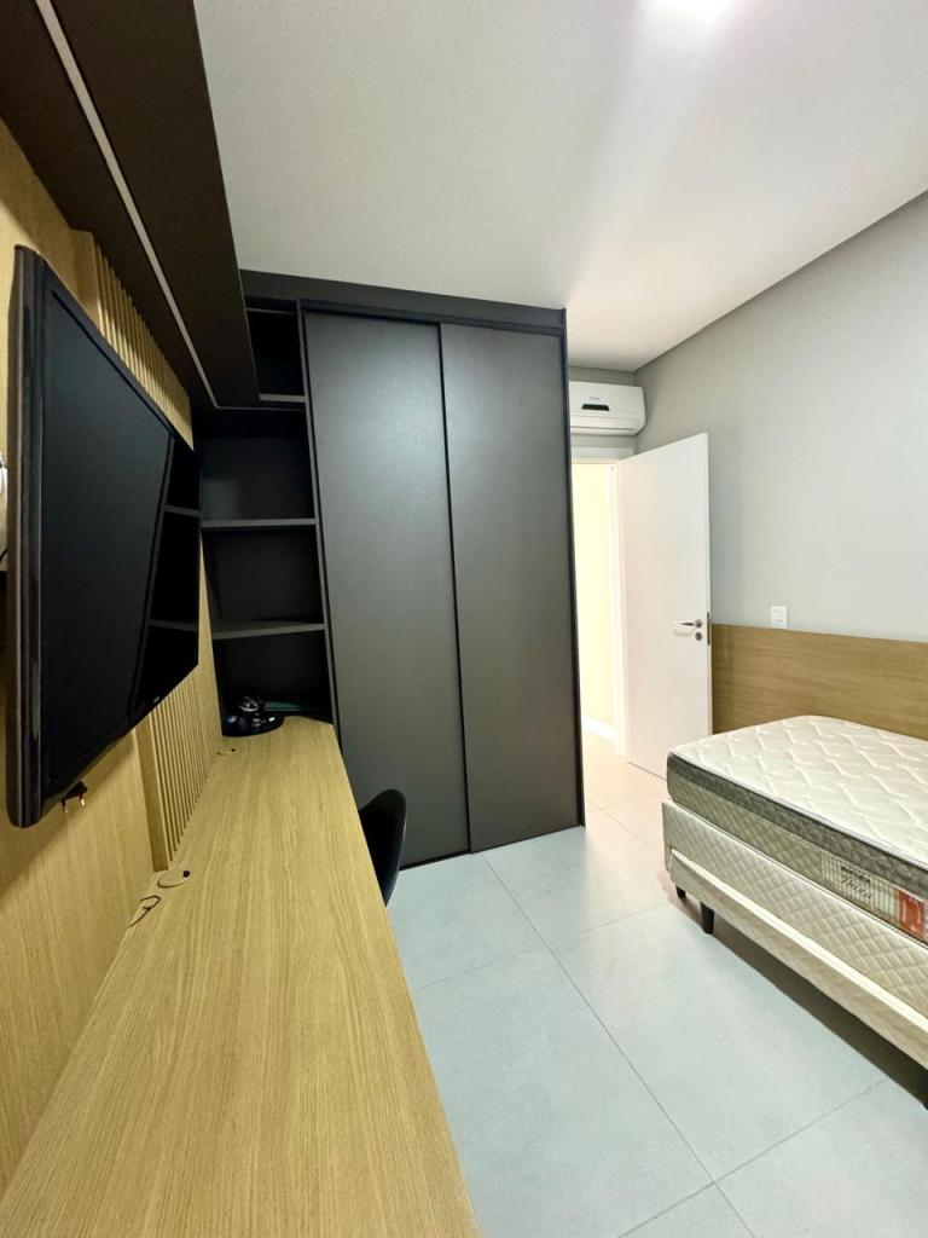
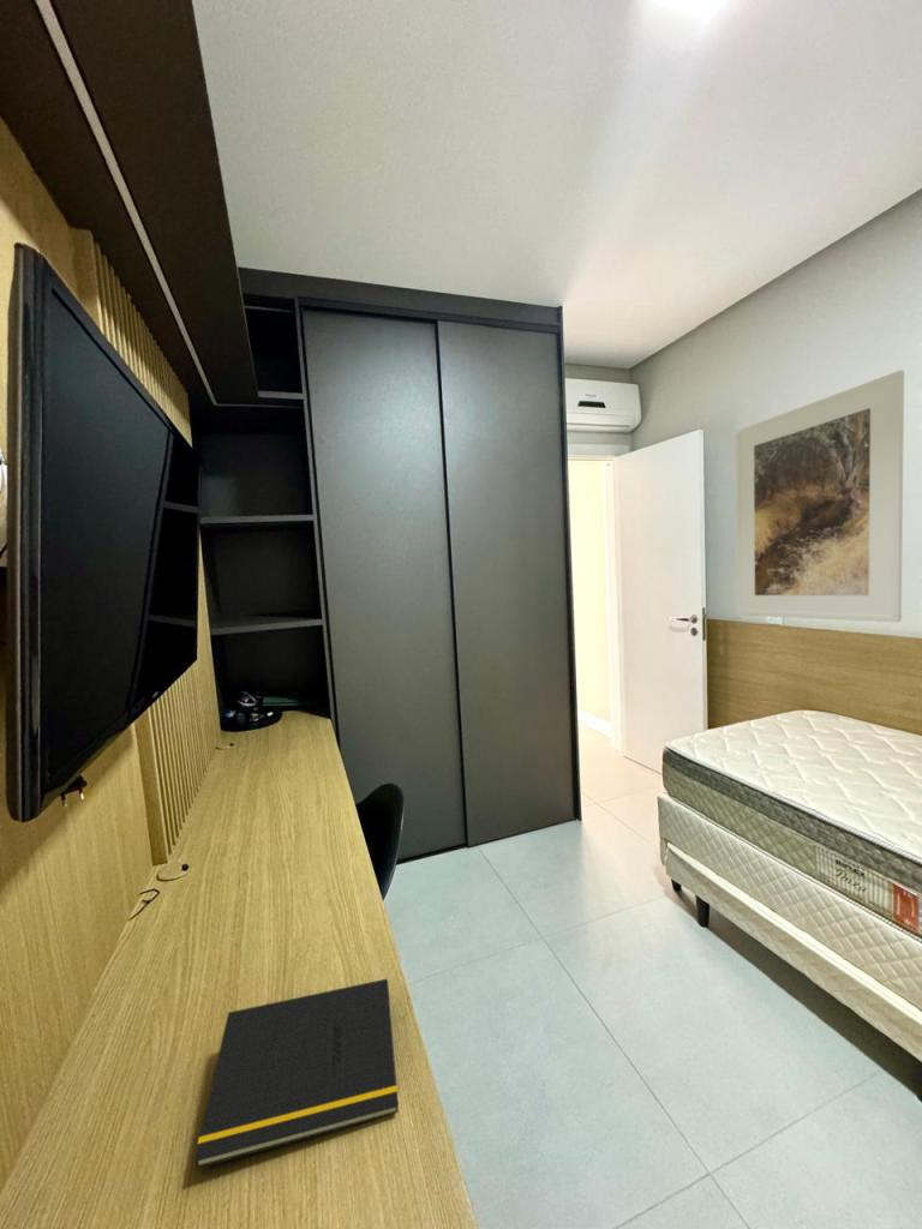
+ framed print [735,368,905,623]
+ notepad [193,977,400,1170]
